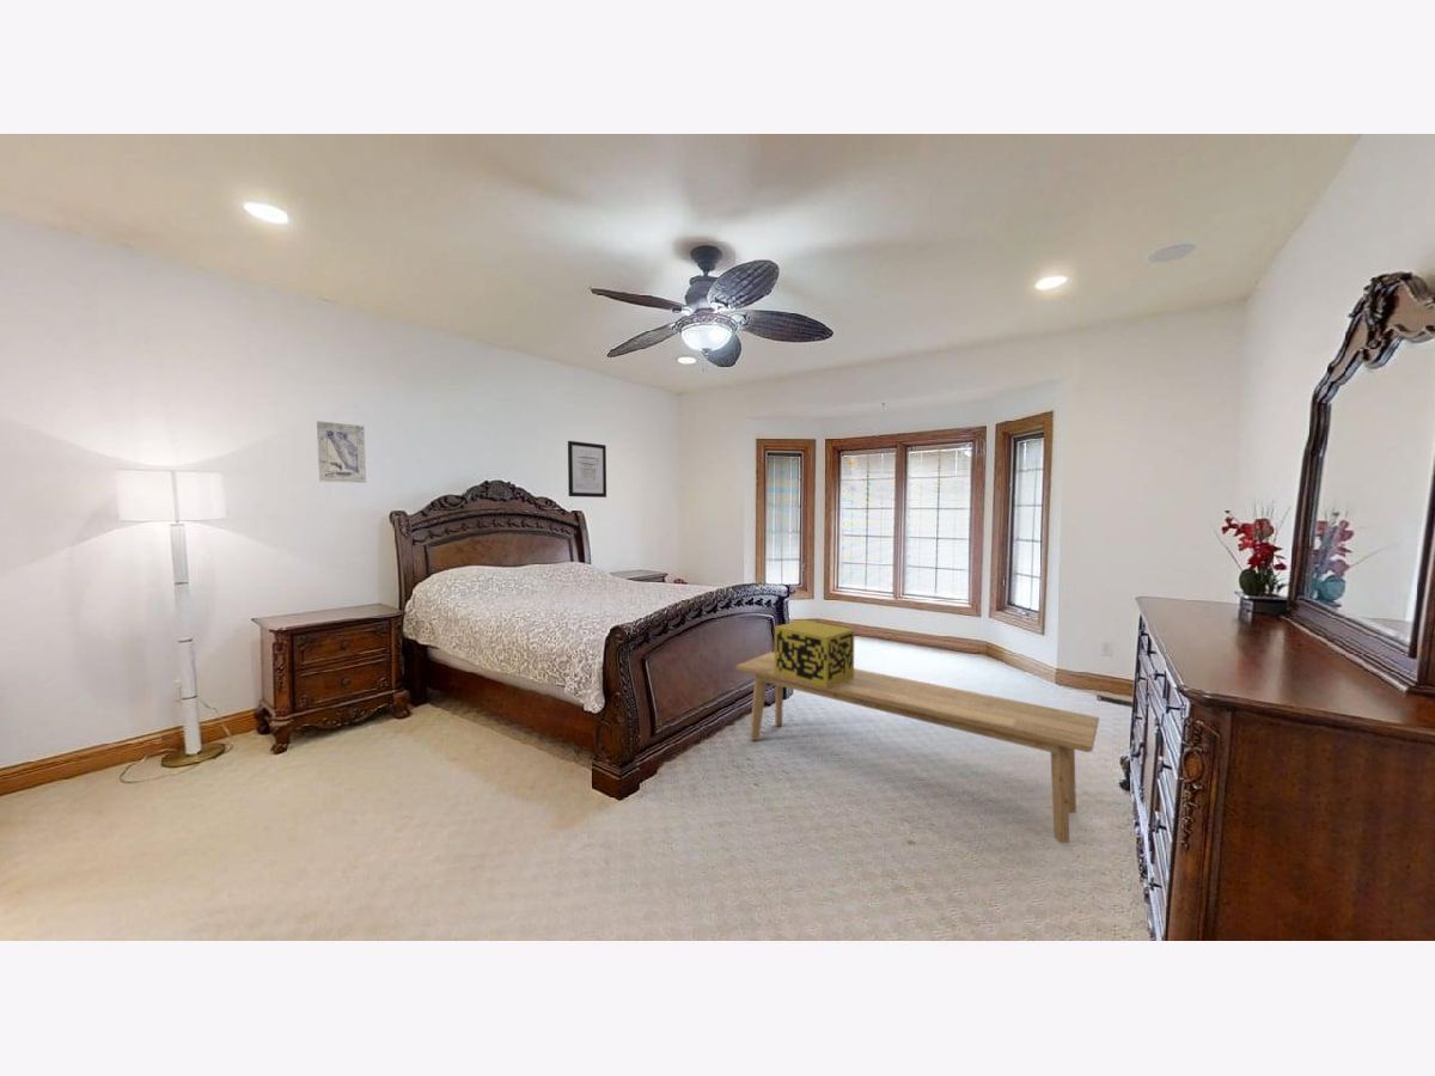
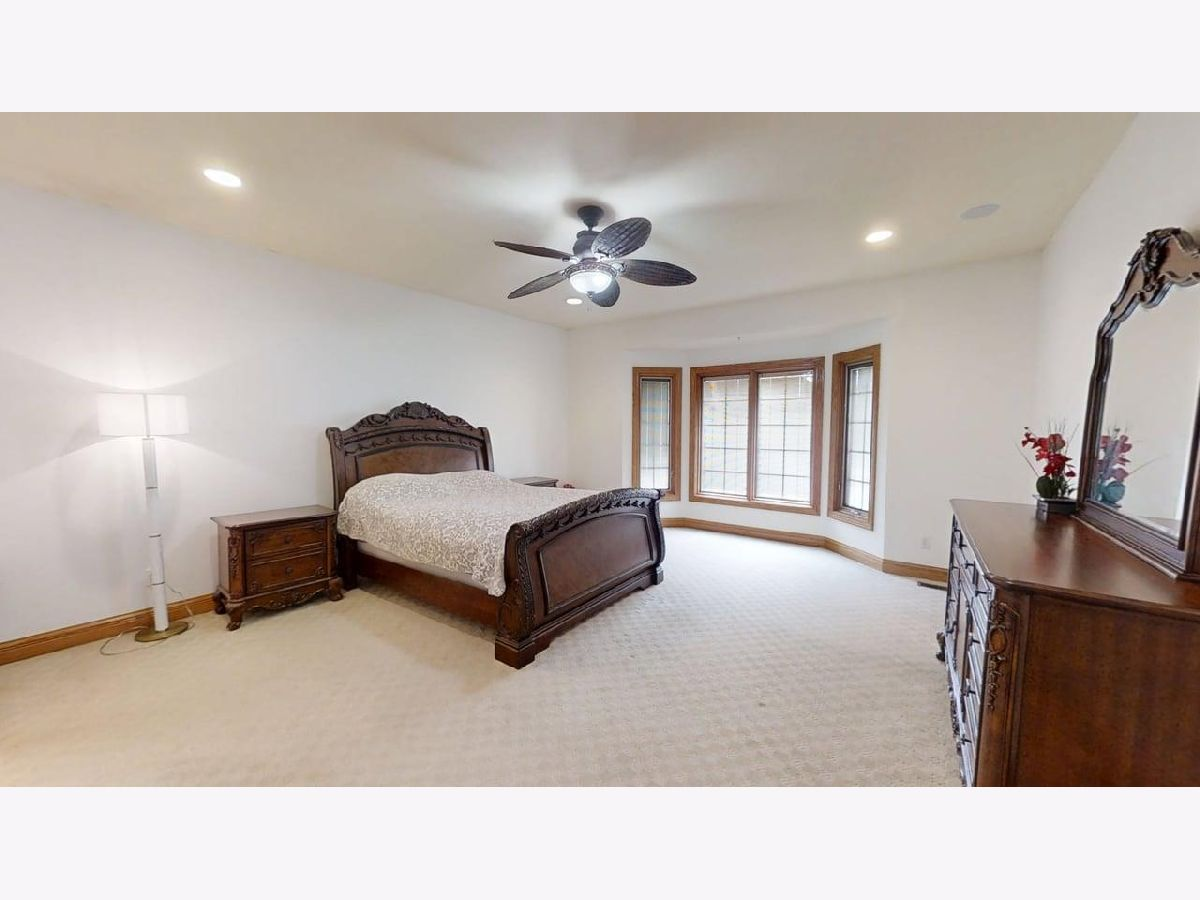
- bench [734,650,1100,844]
- decorative box [774,619,856,687]
- wall art [567,440,607,499]
- wall art [316,420,367,484]
